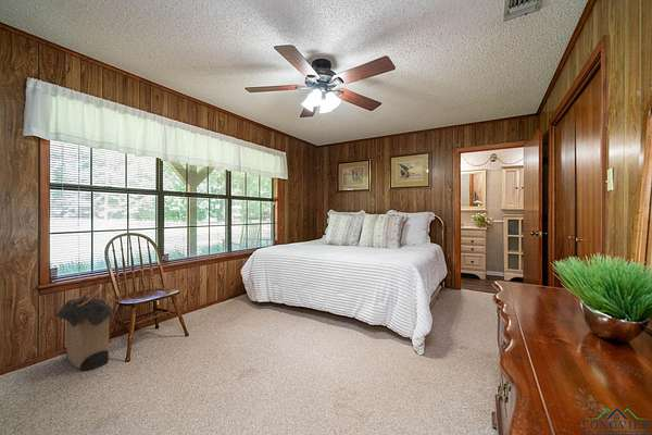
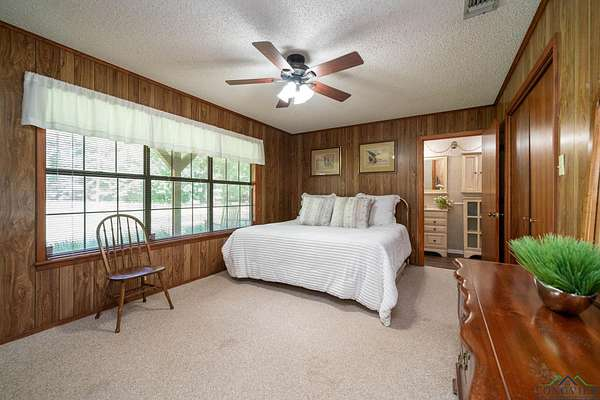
- laundry hamper [55,284,115,372]
